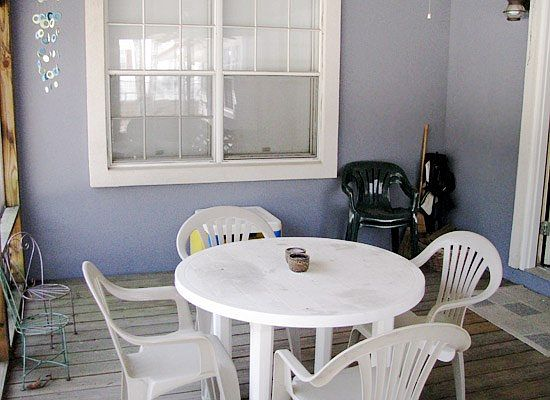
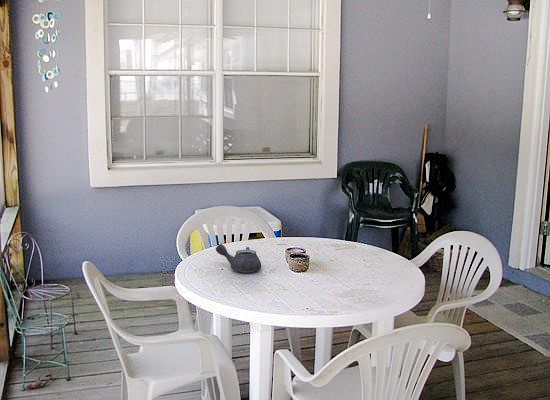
+ teapot [215,243,262,273]
